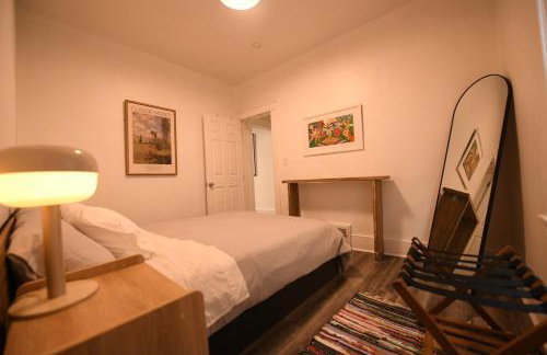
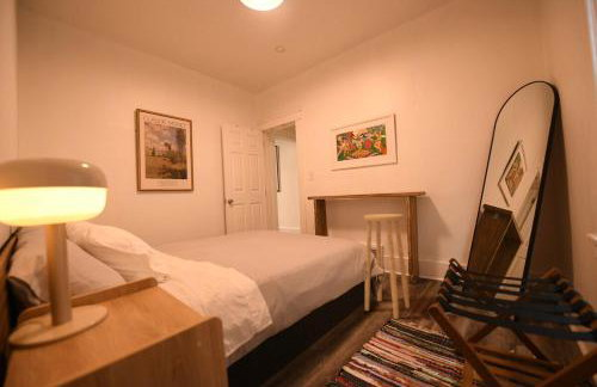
+ stool [363,213,411,320]
